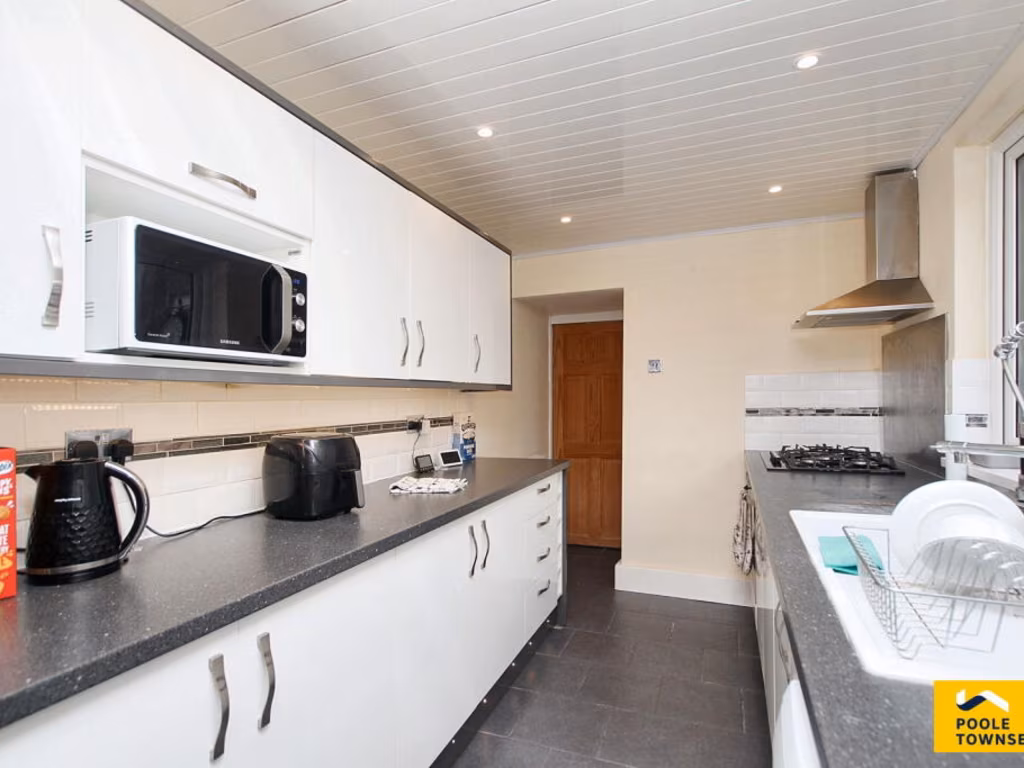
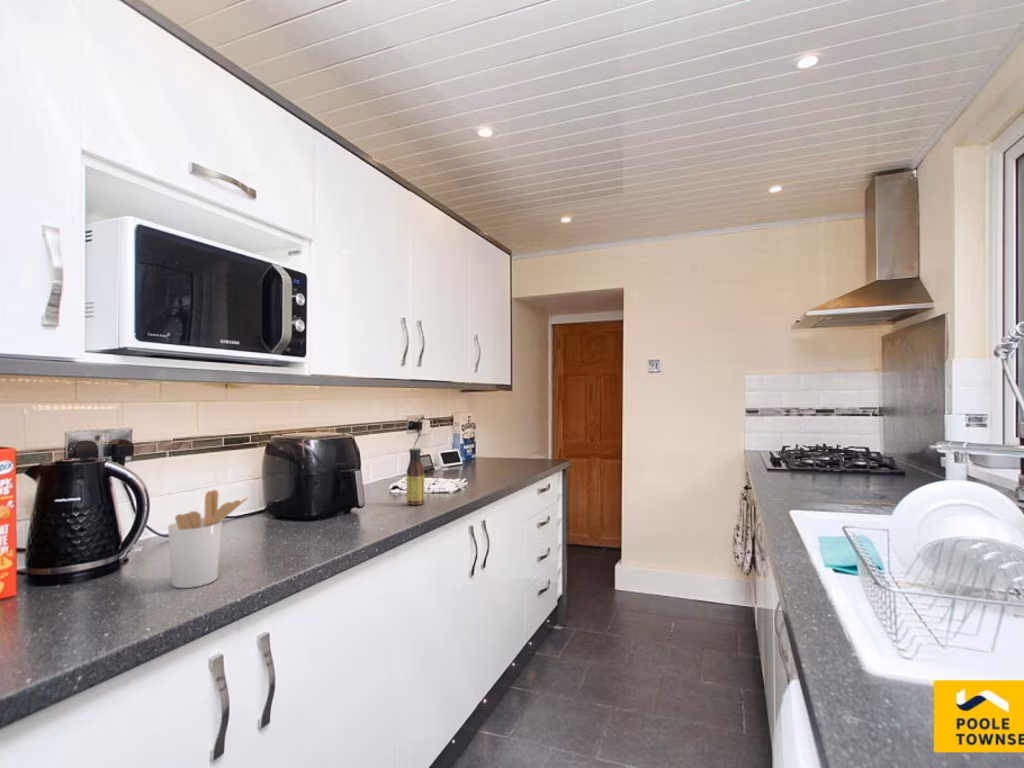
+ utensil holder [167,489,249,589]
+ sauce bottle [406,447,426,506]
